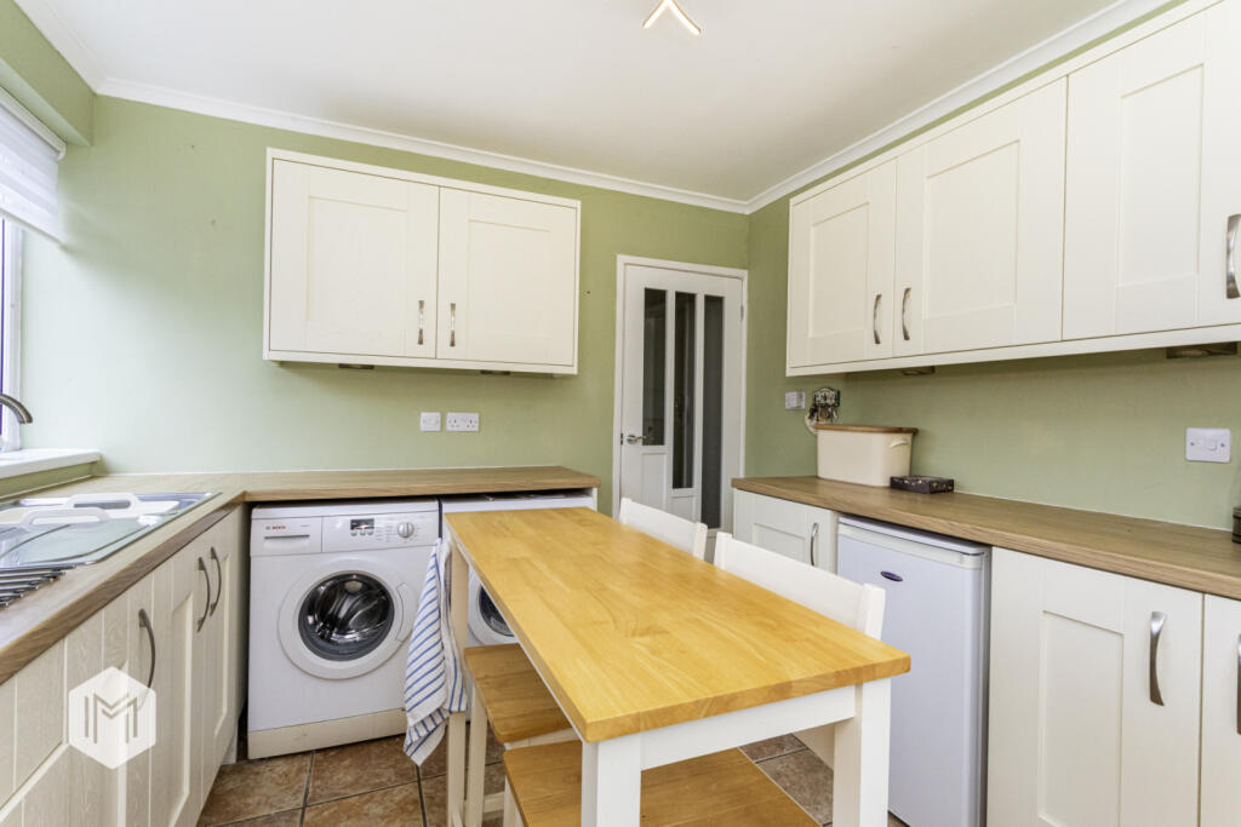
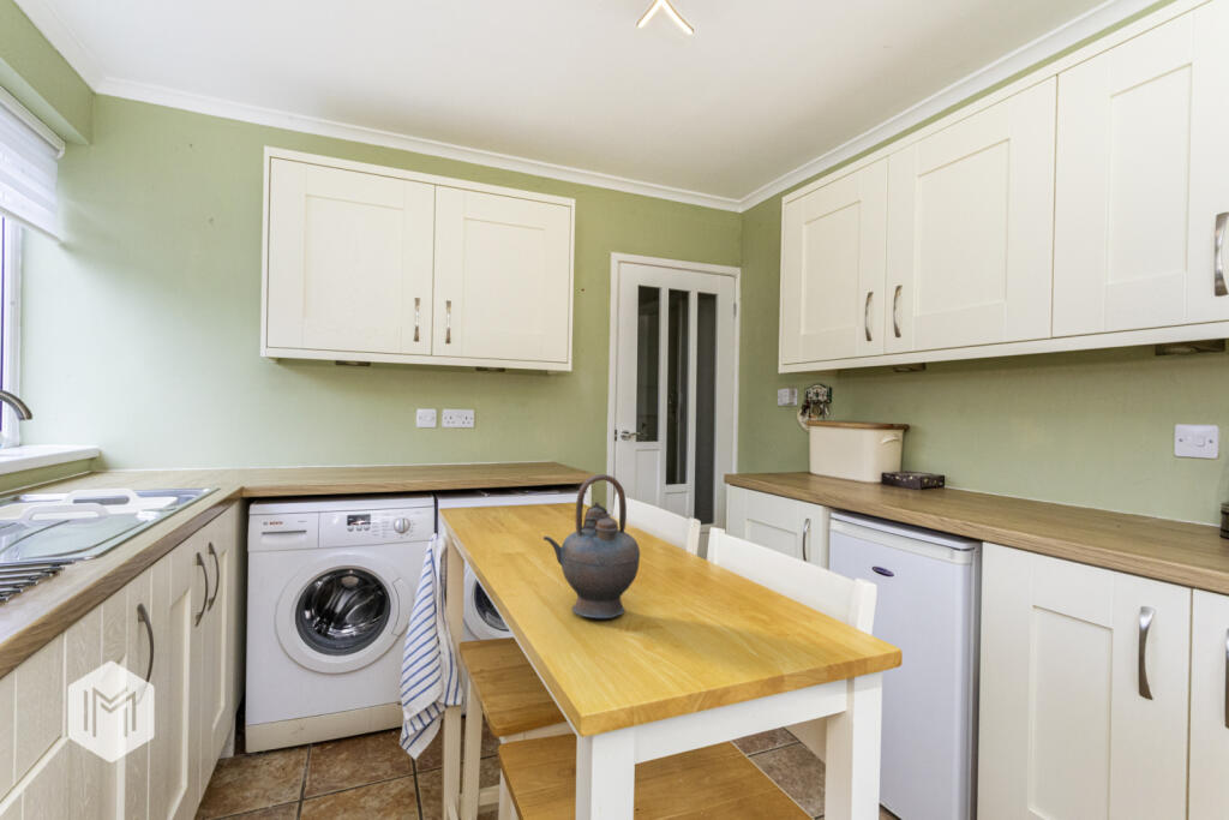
+ teapot [542,473,641,620]
